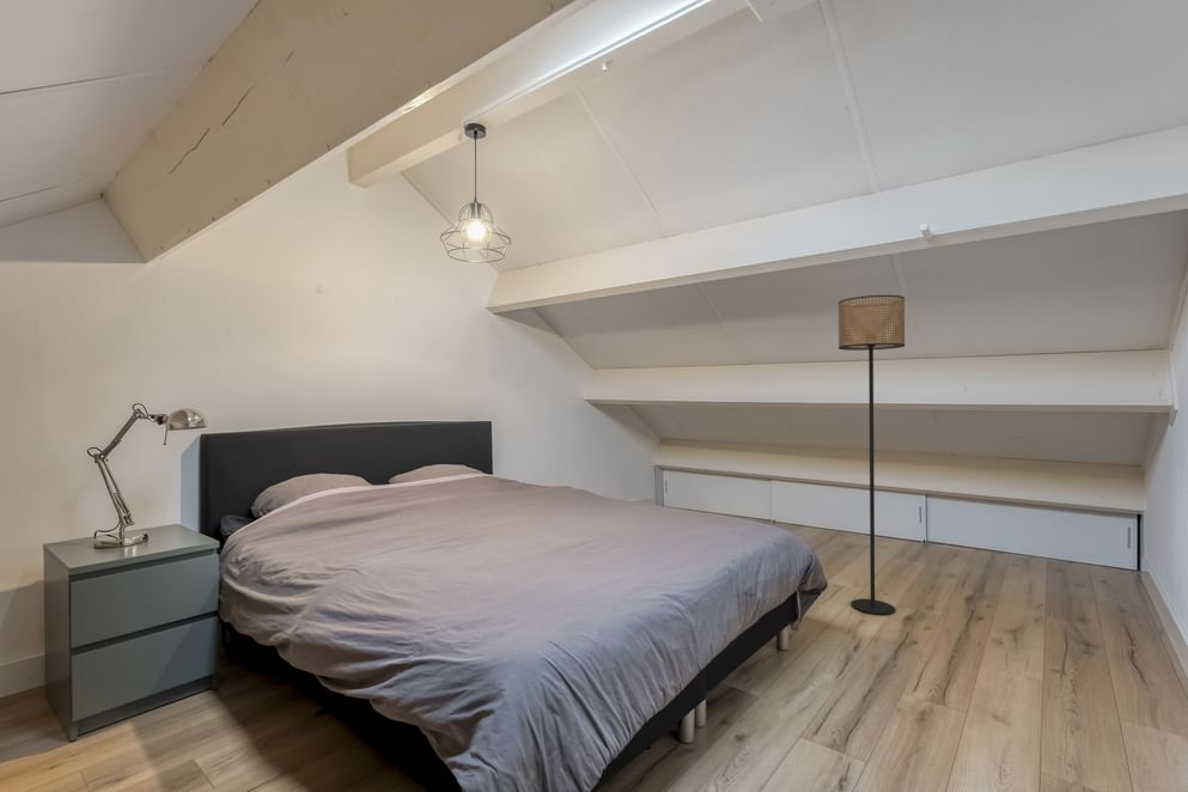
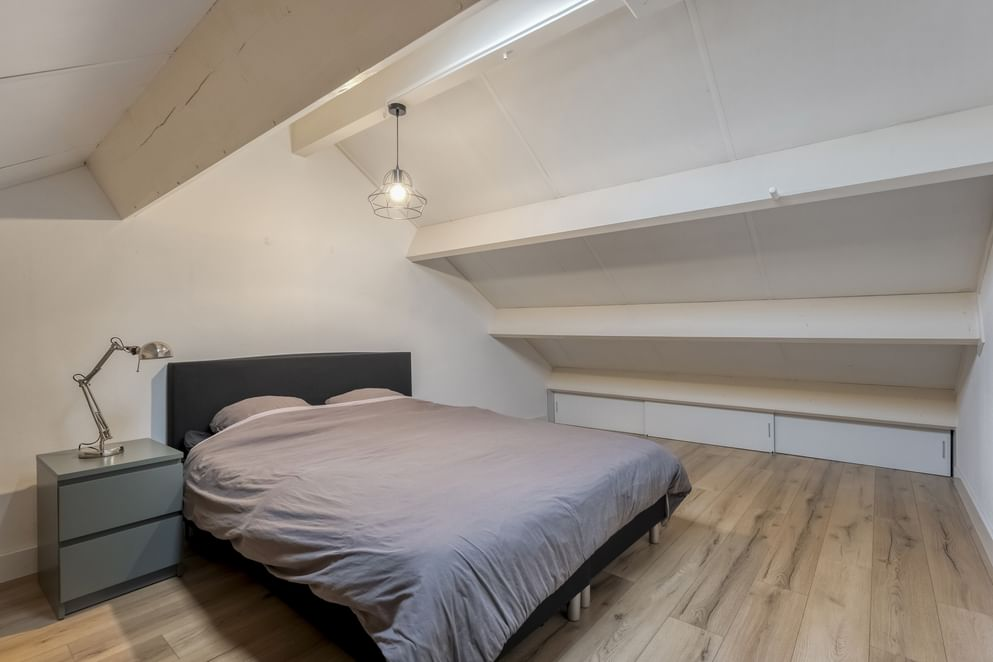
- floor lamp [837,294,906,616]
